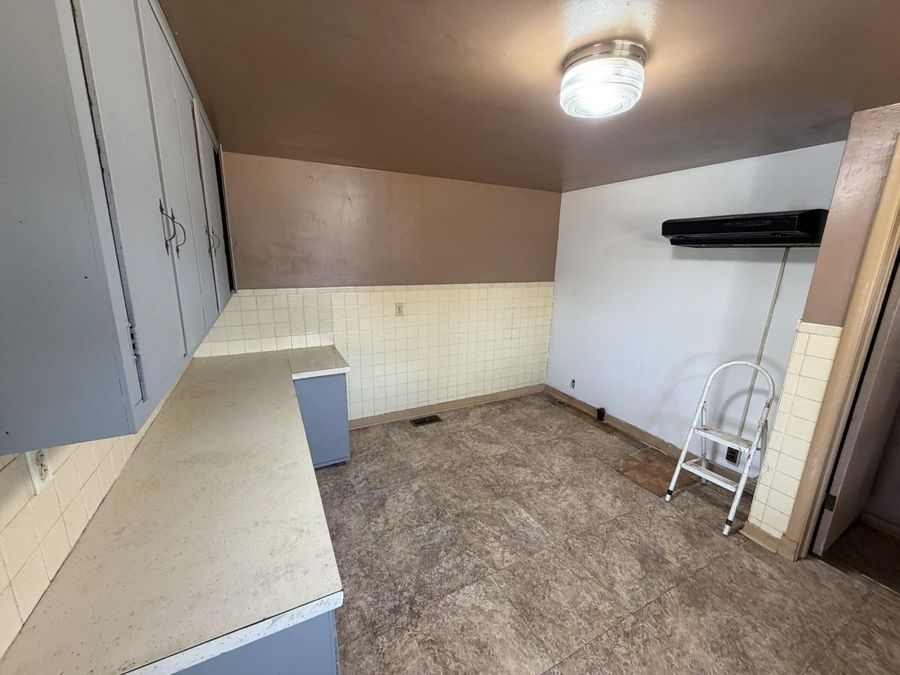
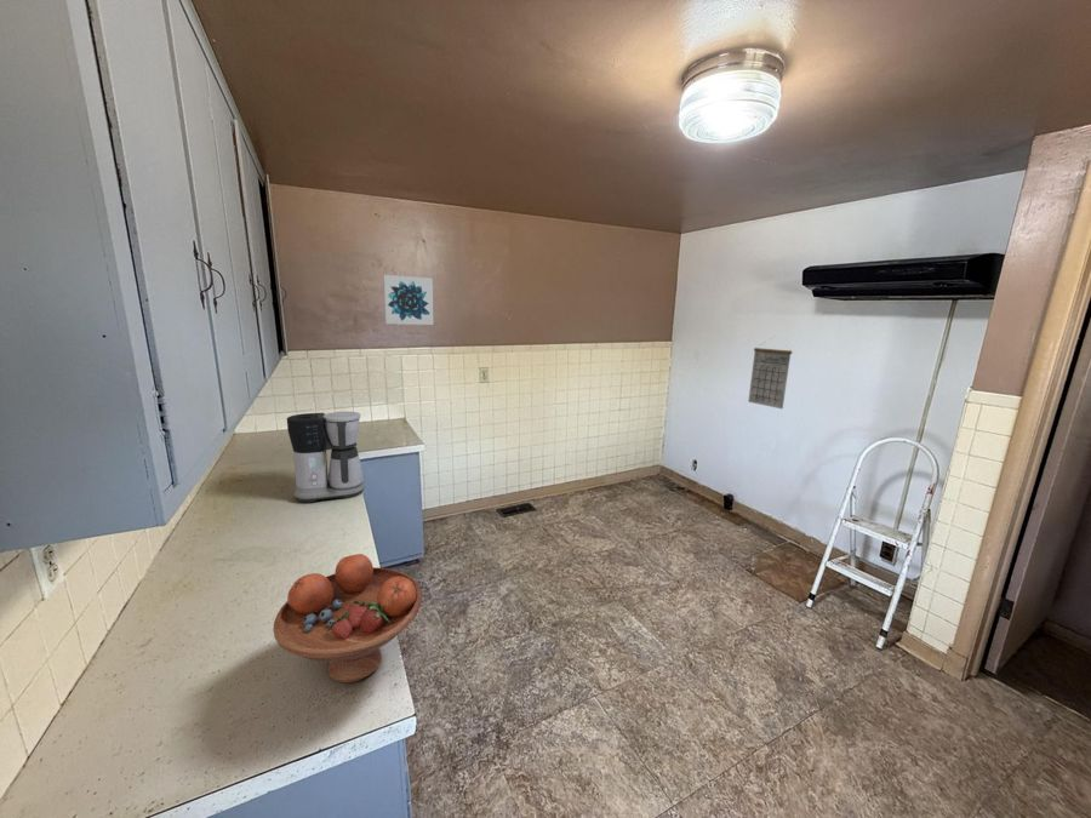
+ calendar [747,336,793,411]
+ coffee maker [286,411,366,504]
+ fruit bowl [272,553,423,683]
+ wall art [382,274,435,326]
